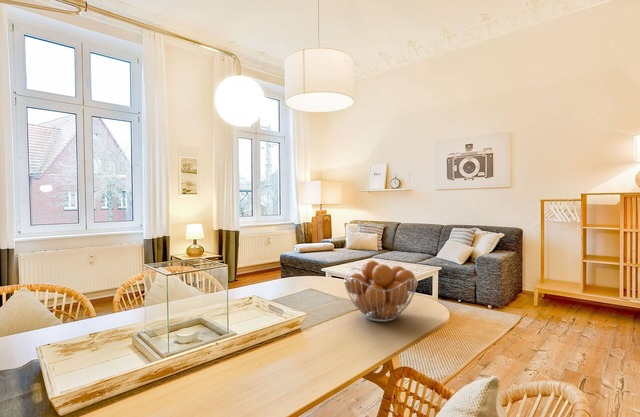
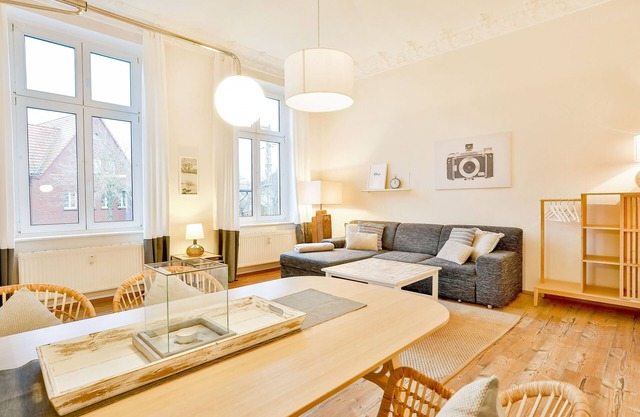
- fruit basket [343,259,419,323]
